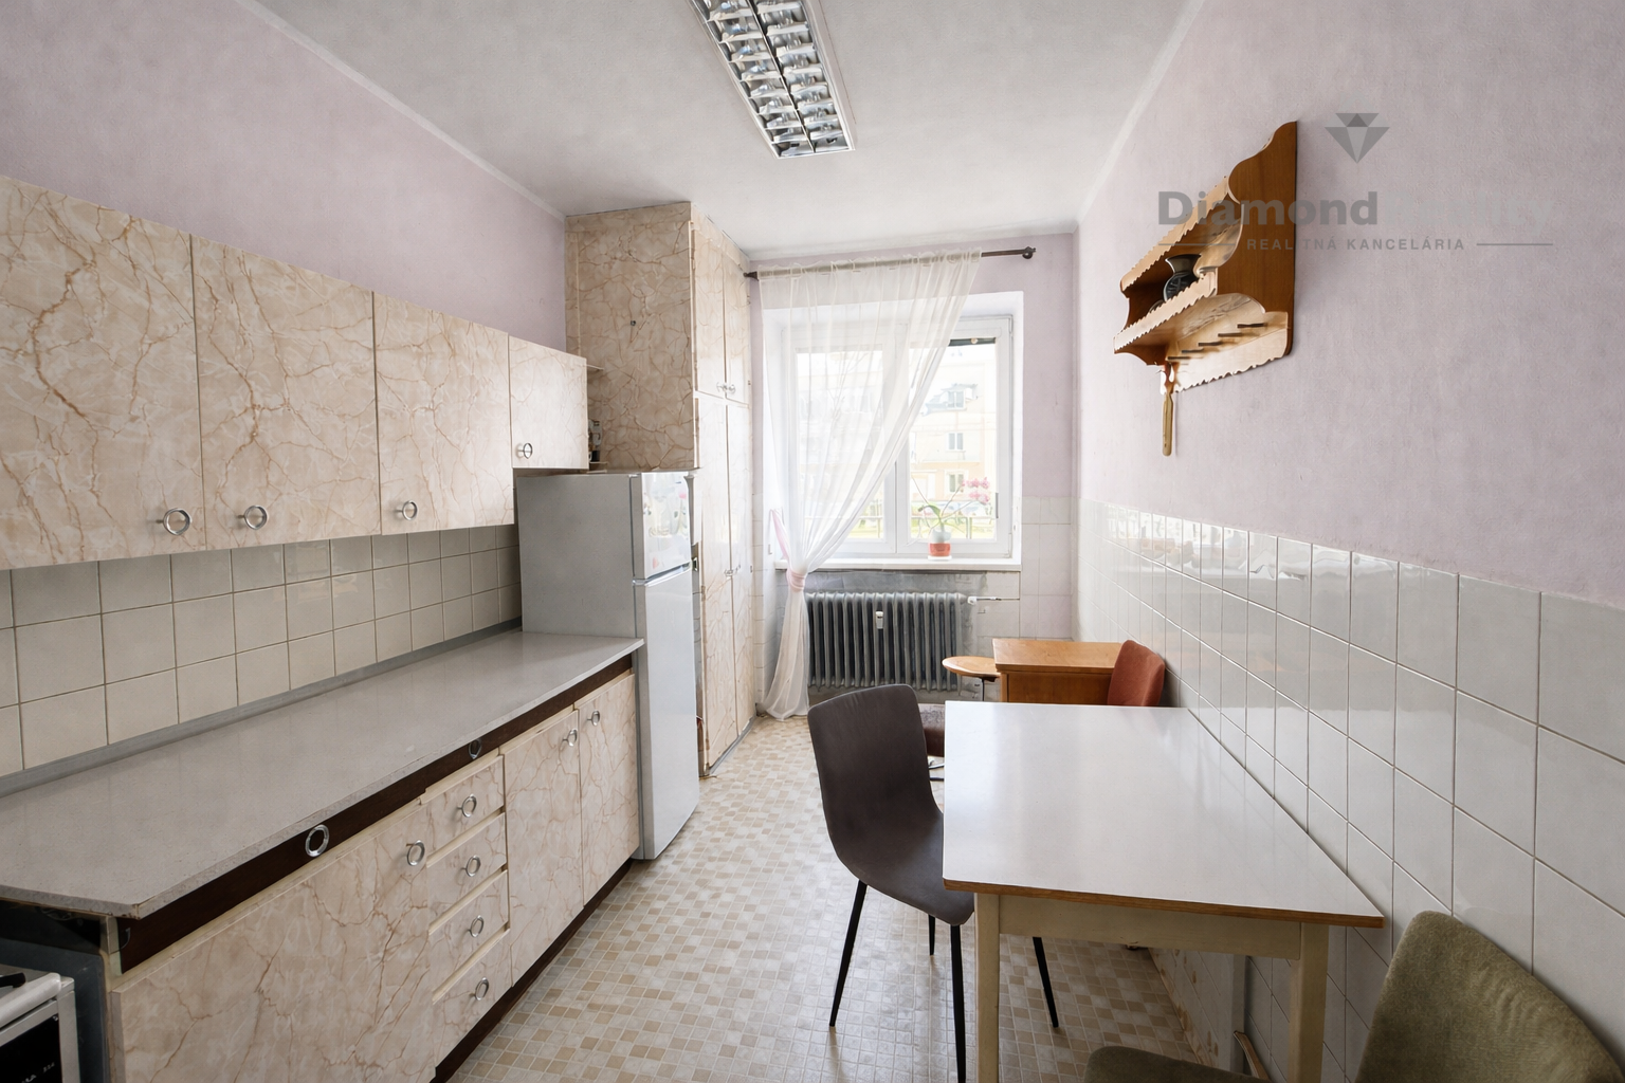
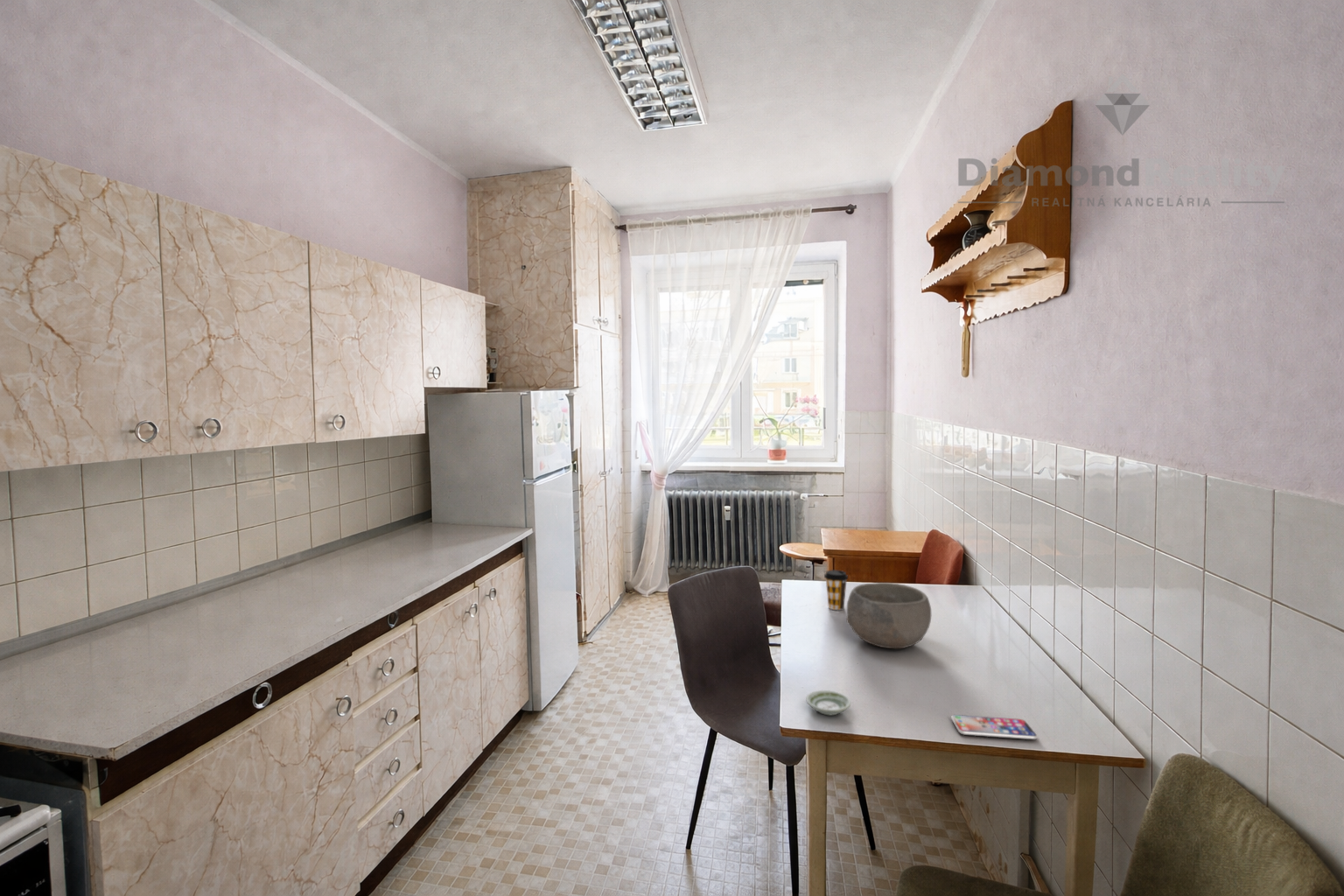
+ smartphone [950,714,1039,740]
+ coffee cup [823,570,849,611]
+ saucer [805,690,851,716]
+ bowl [845,582,932,649]
